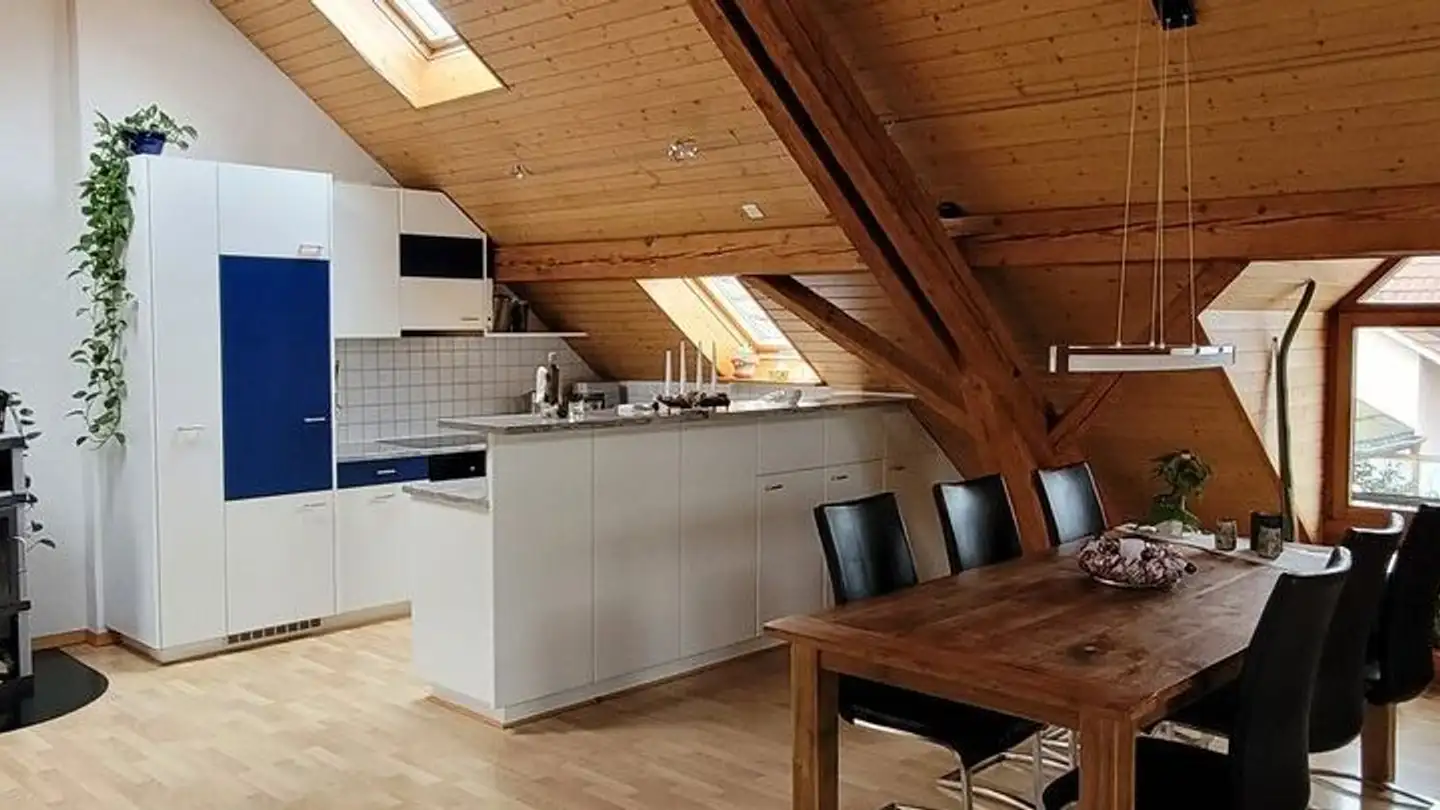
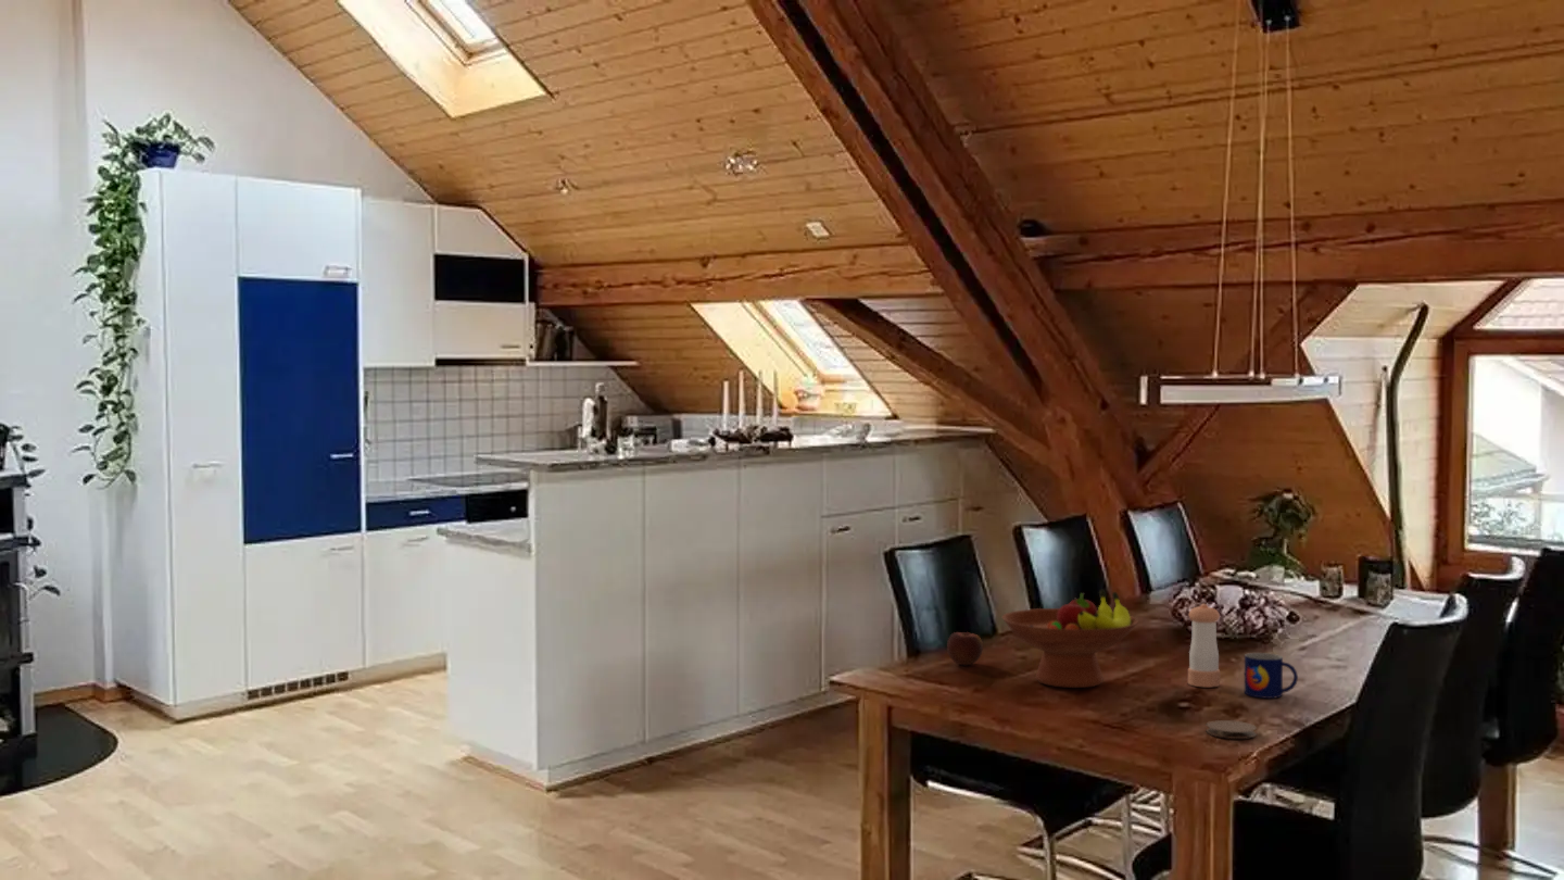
+ mug [1244,652,1299,700]
+ apple [946,631,984,666]
+ pepper shaker [1187,603,1221,688]
+ fruit bowl [1001,589,1139,689]
+ coaster [1206,719,1258,740]
